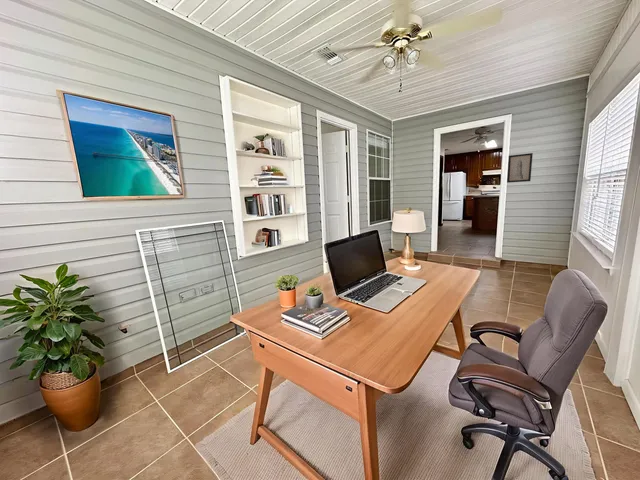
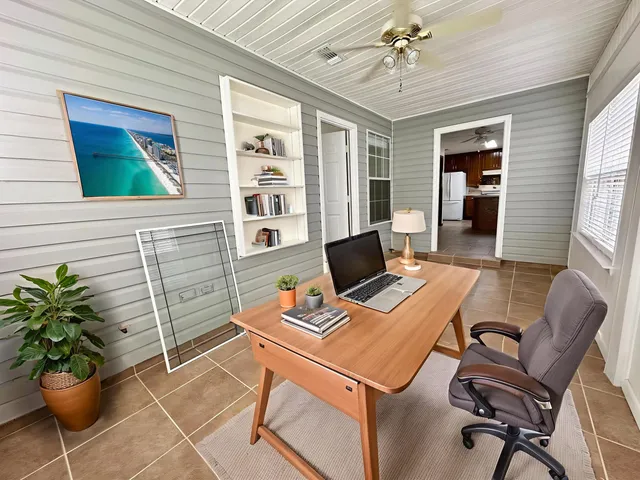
- wall art [506,152,534,184]
